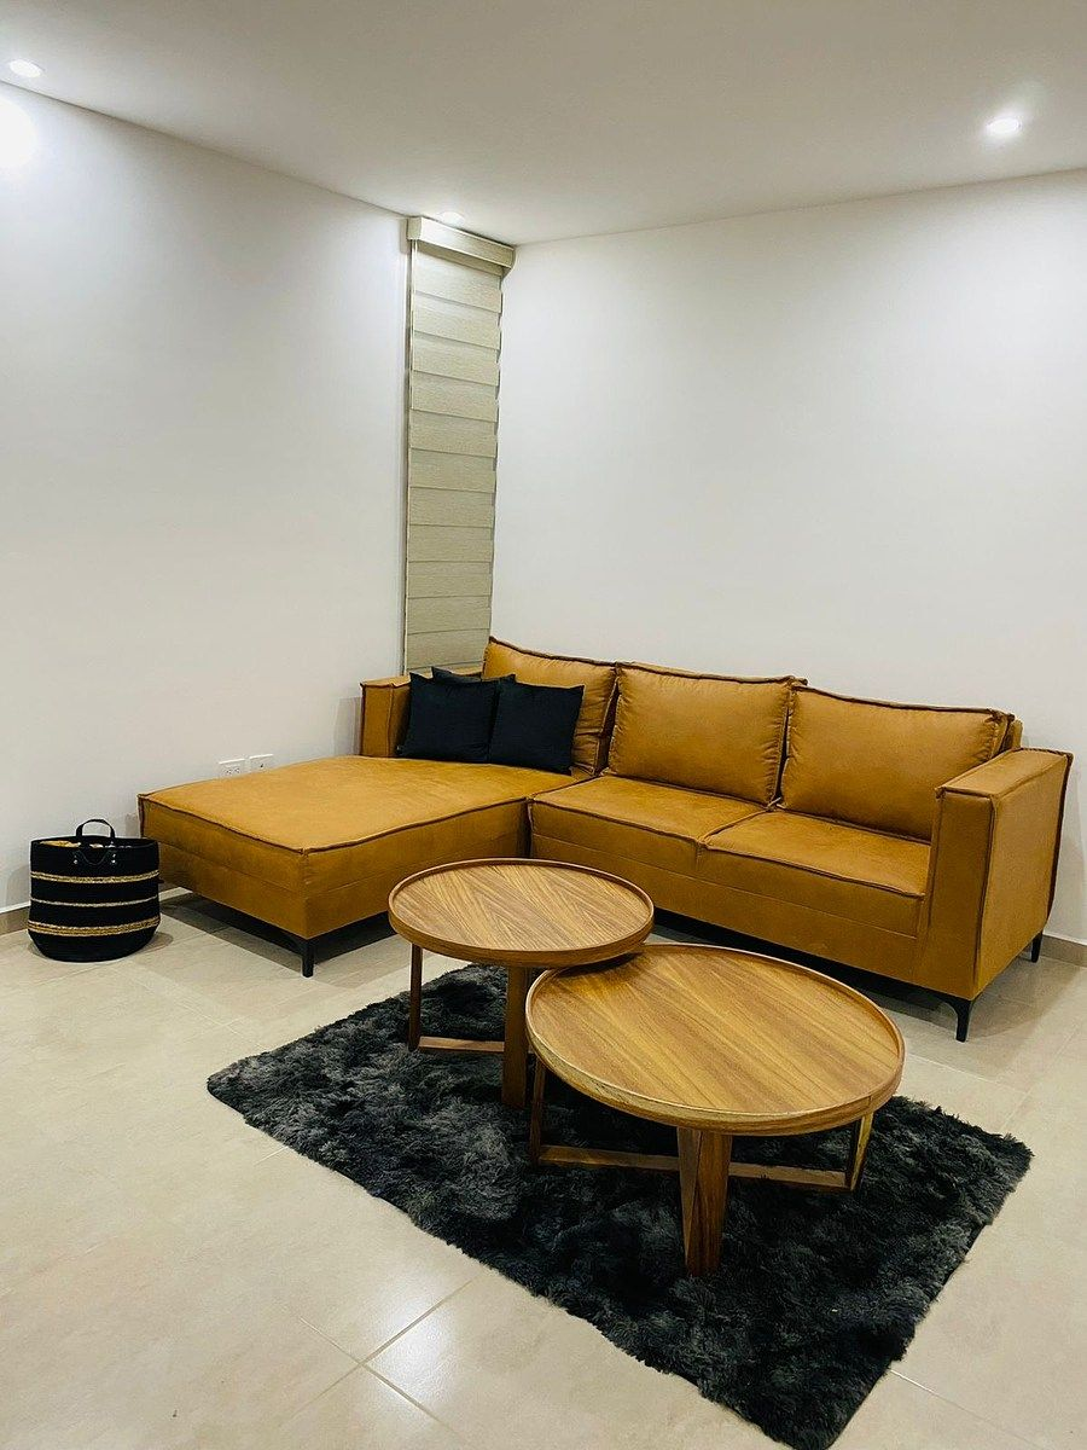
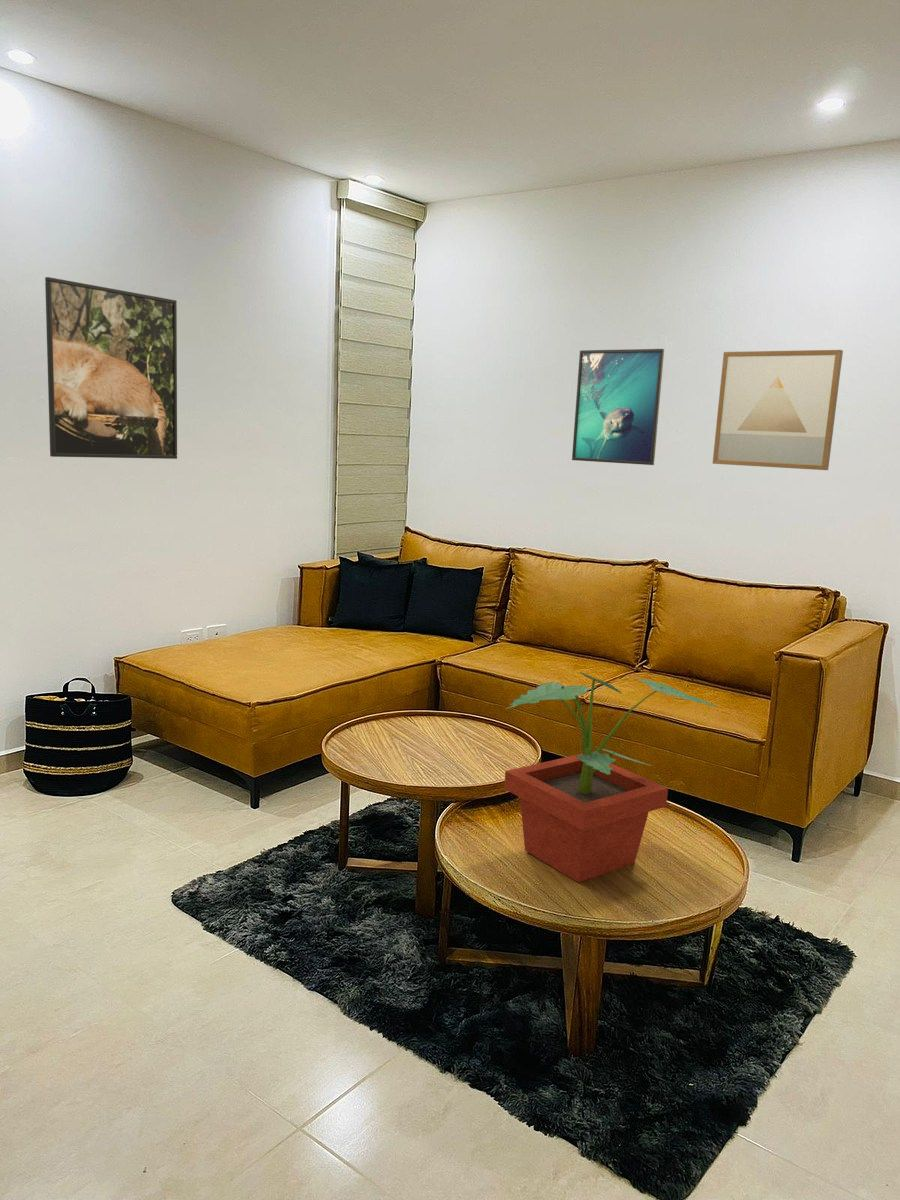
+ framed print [44,276,178,460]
+ potted plant [503,671,718,884]
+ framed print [571,348,665,466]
+ wall art [712,349,844,471]
